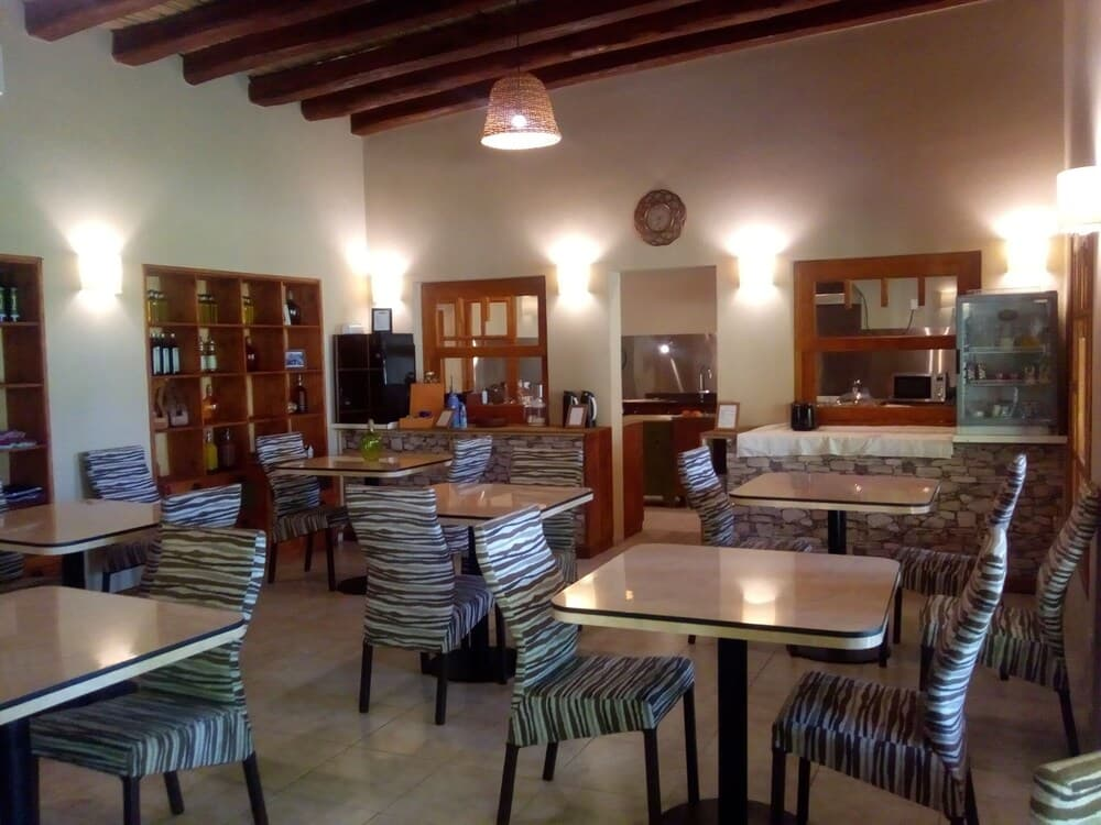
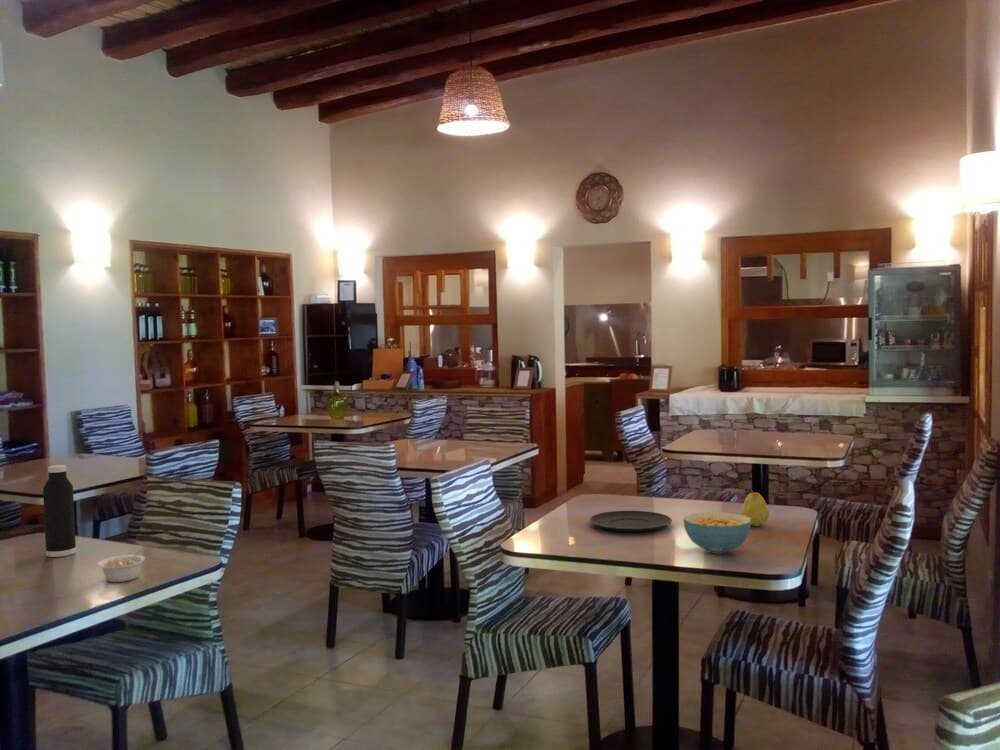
+ plate [588,510,673,532]
+ fruit [741,488,770,527]
+ cereal bowl [682,511,751,555]
+ legume [97,548,146,583]
+ water bottle [42,464,77,558]
